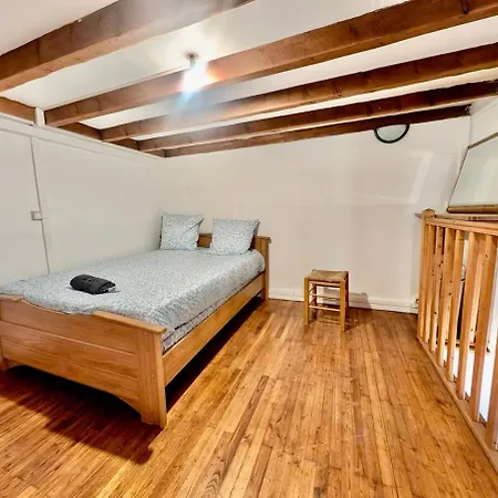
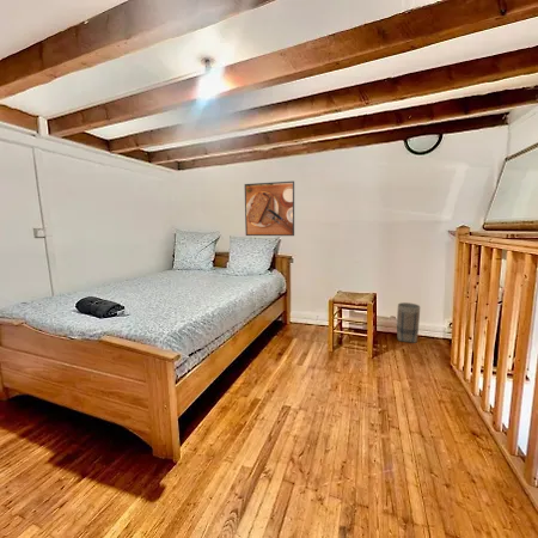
+ basket [396,301,421,344]
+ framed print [244,179,295,237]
